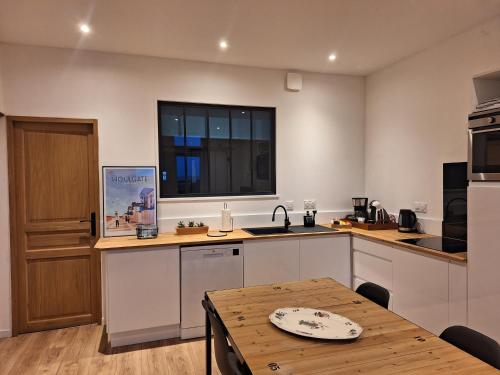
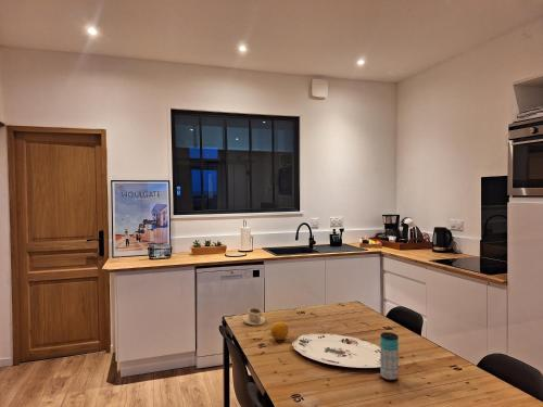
+ beverage can [379,331,400,382]
+ fruit [269,320,290,341]
+ cup [242,307,266,327]
